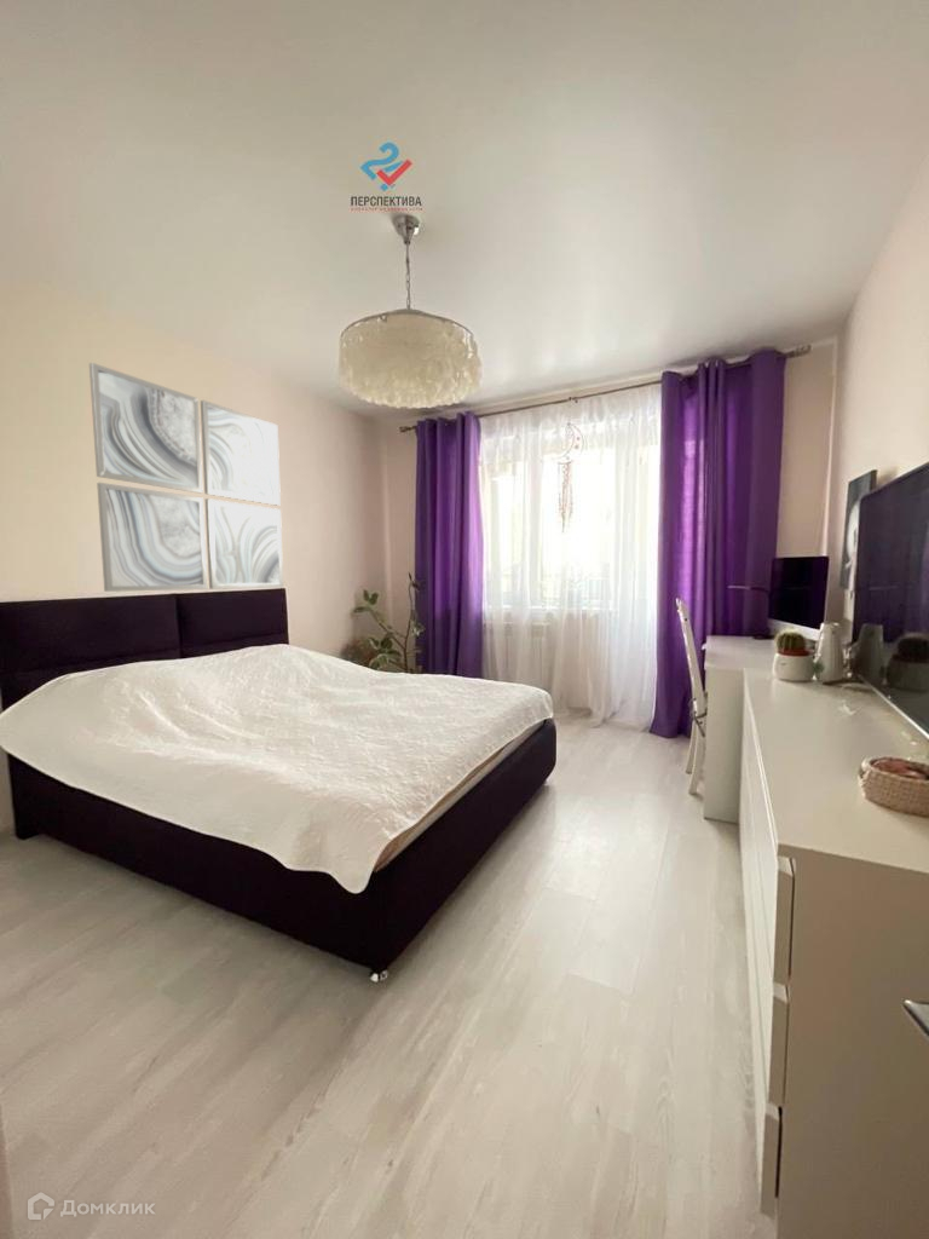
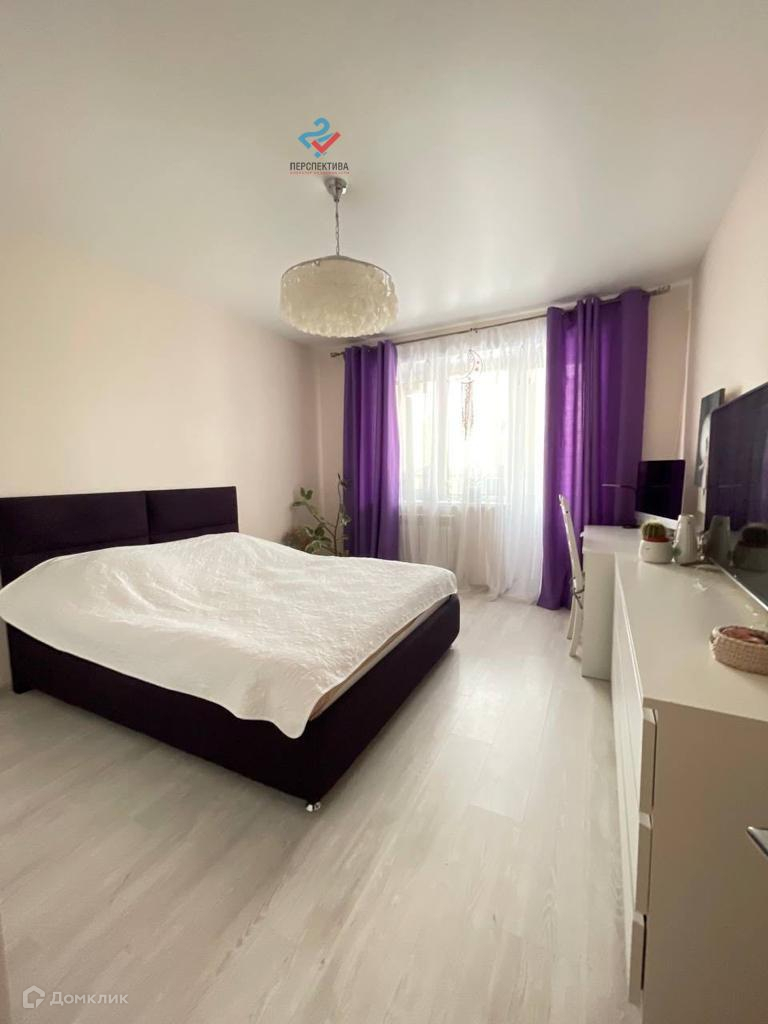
- wall art [88,362,284,593]
